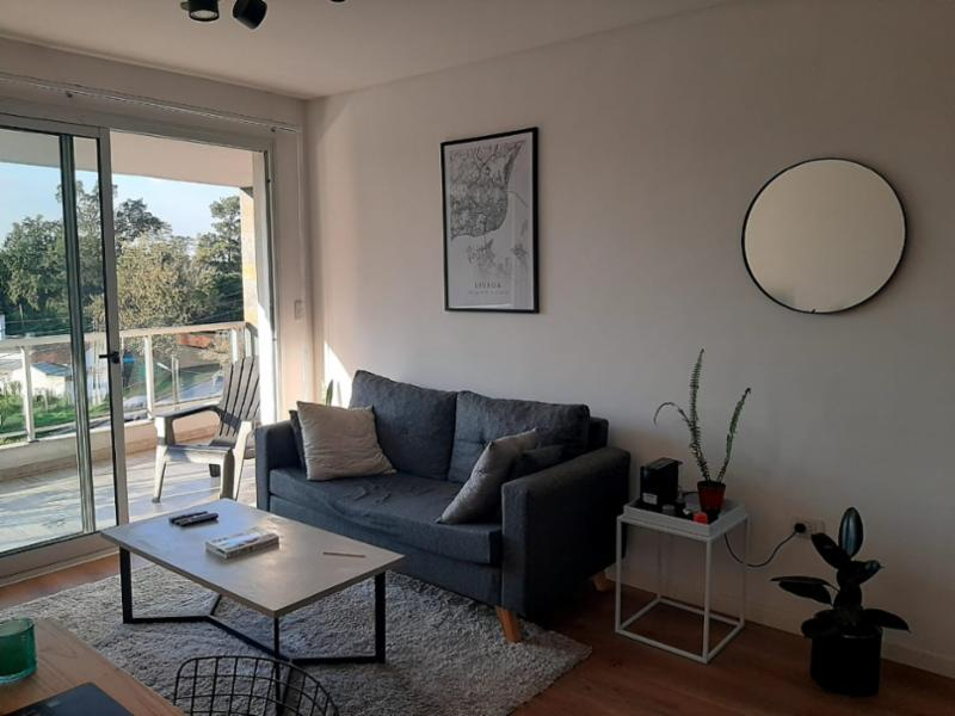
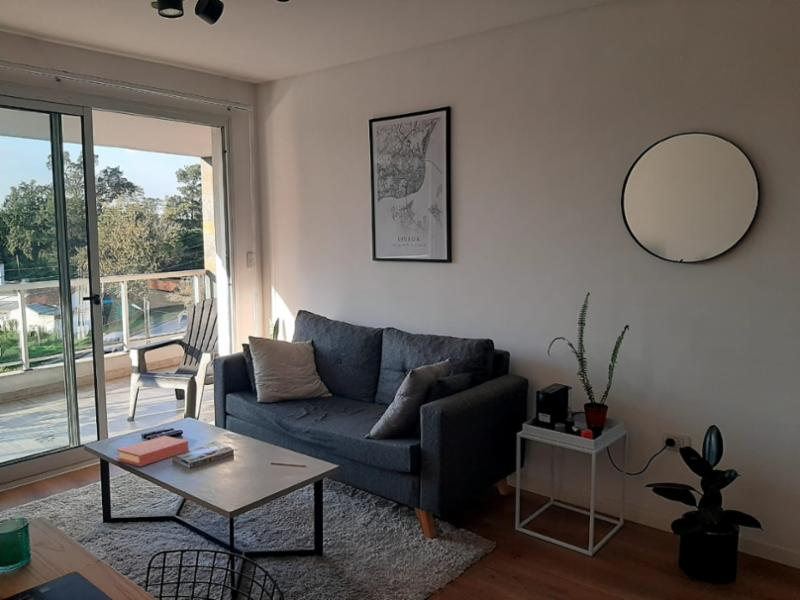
+ book [116,435,189,467]
